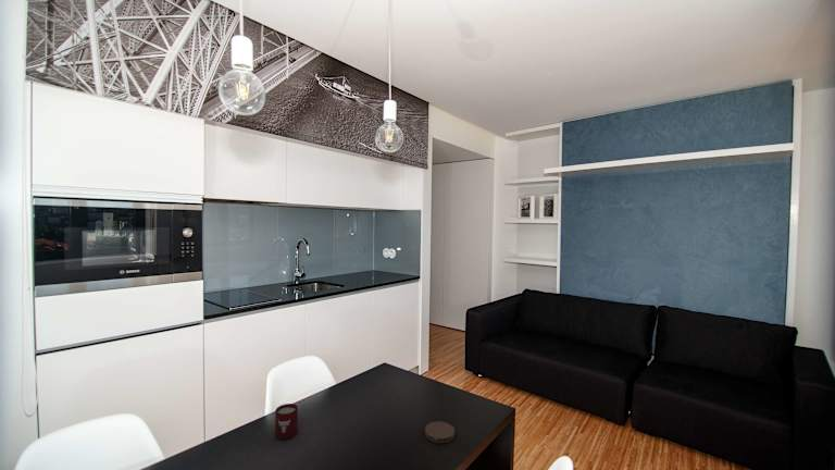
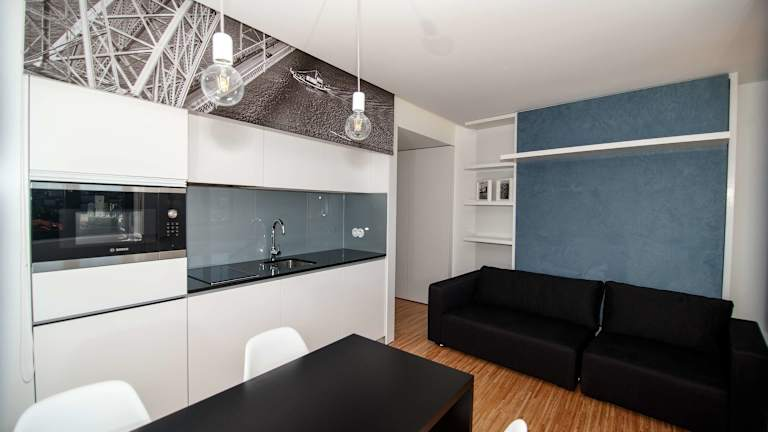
- cup [274,403,299,441]
- coaster [424,420,456,444]
